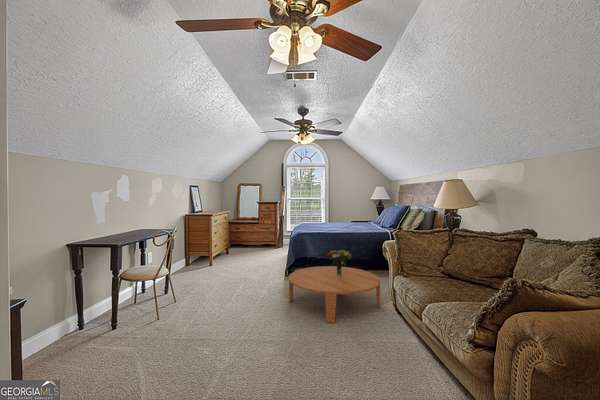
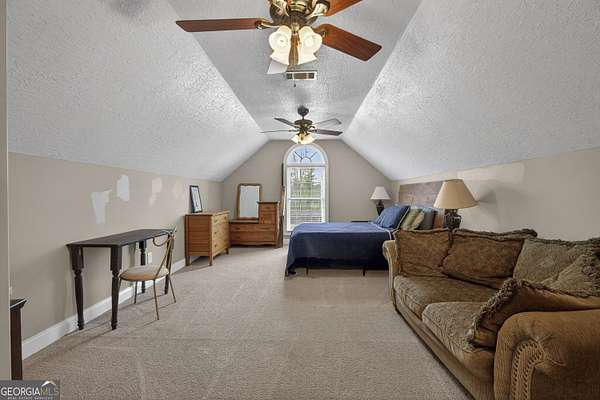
- bouquet [326,249,353,276]
- coffee table [288,265,381,324]
